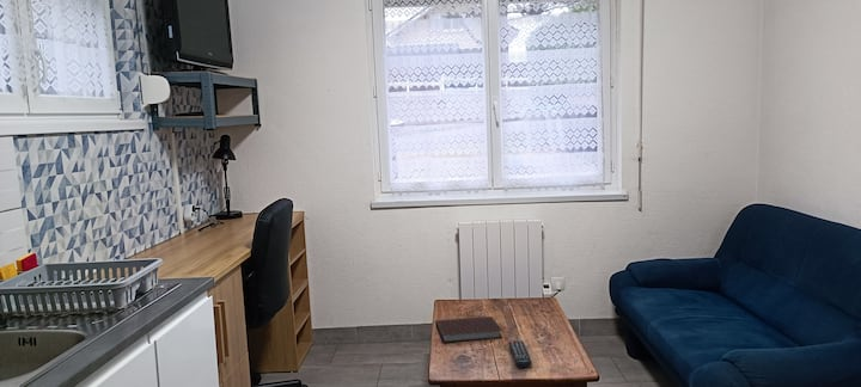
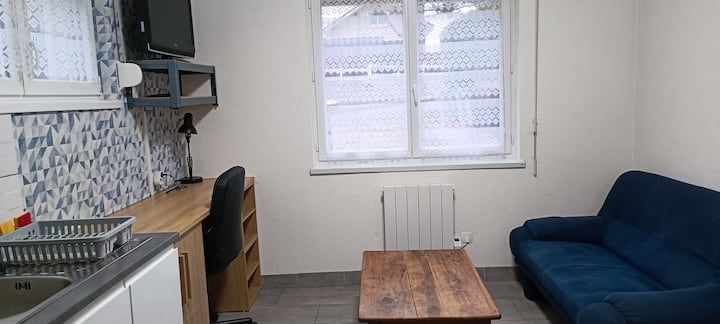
- remote control [507,340,533,369]
- notebook [434,315,503,344]
